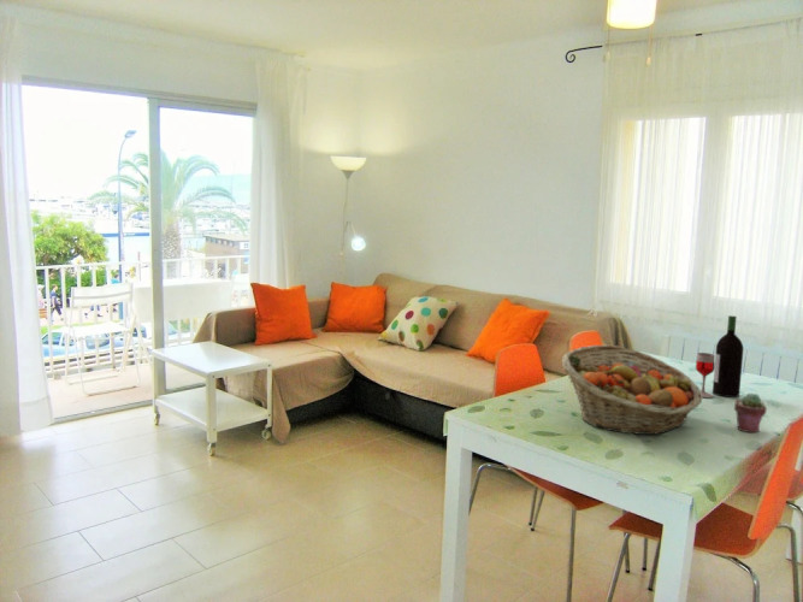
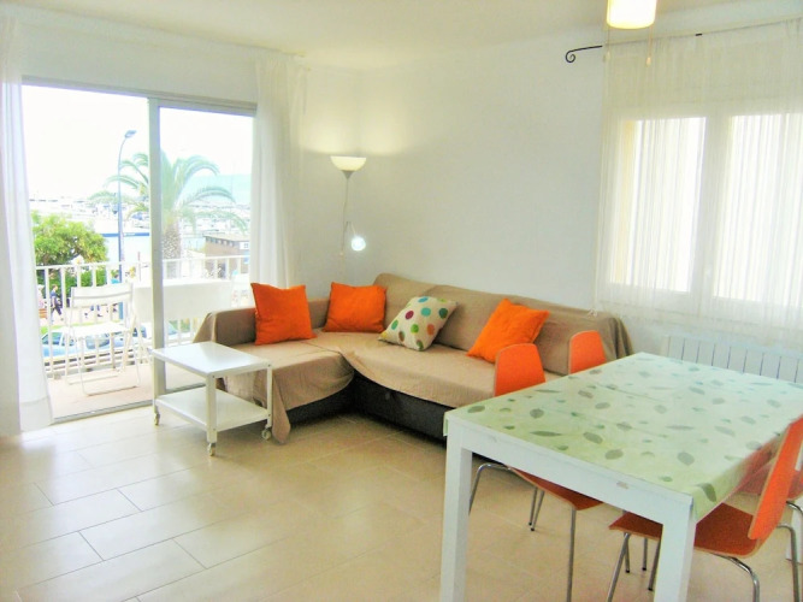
- wine bottle [695,314,744,399]
- fruit basket [561,344,703,436]
- potted succulent [733,393,768,433]
